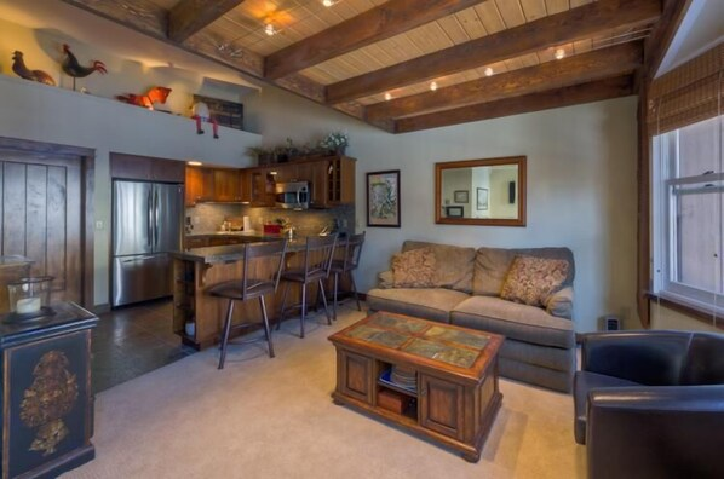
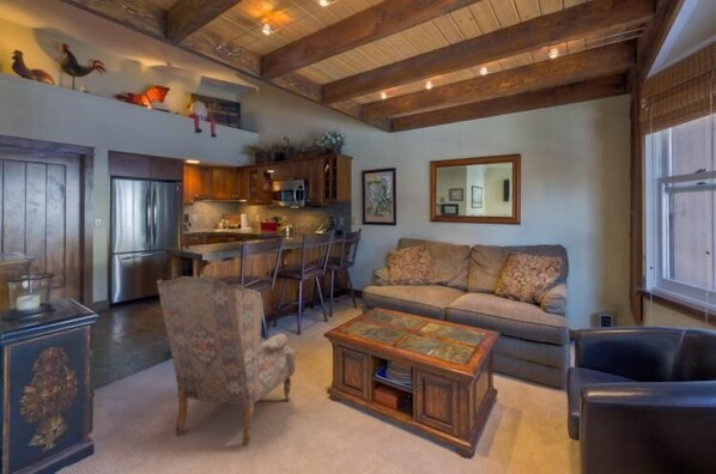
+ armchair [156,274,299,448]
